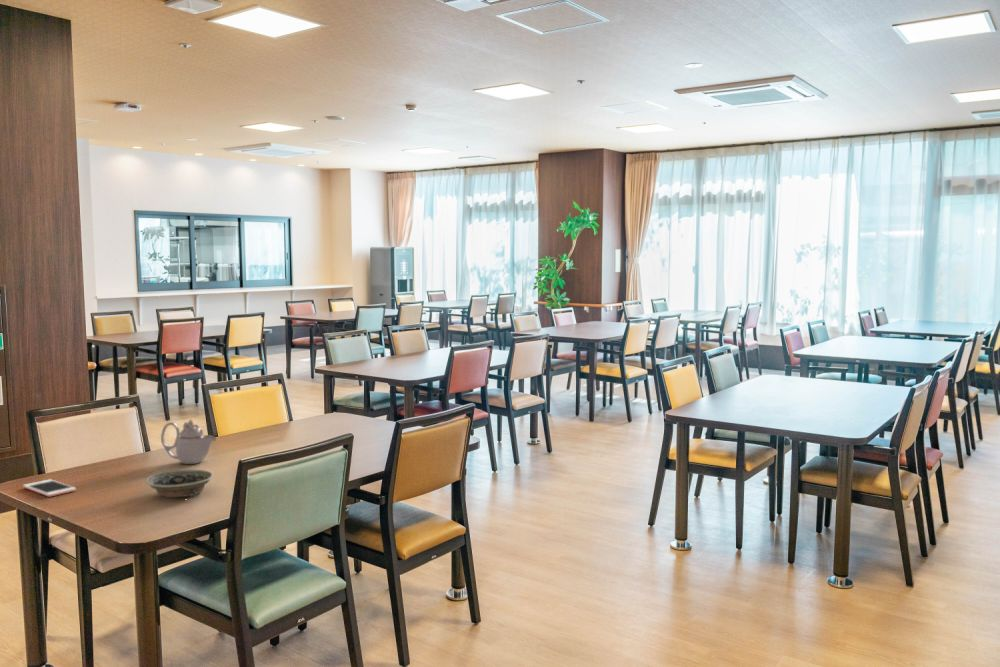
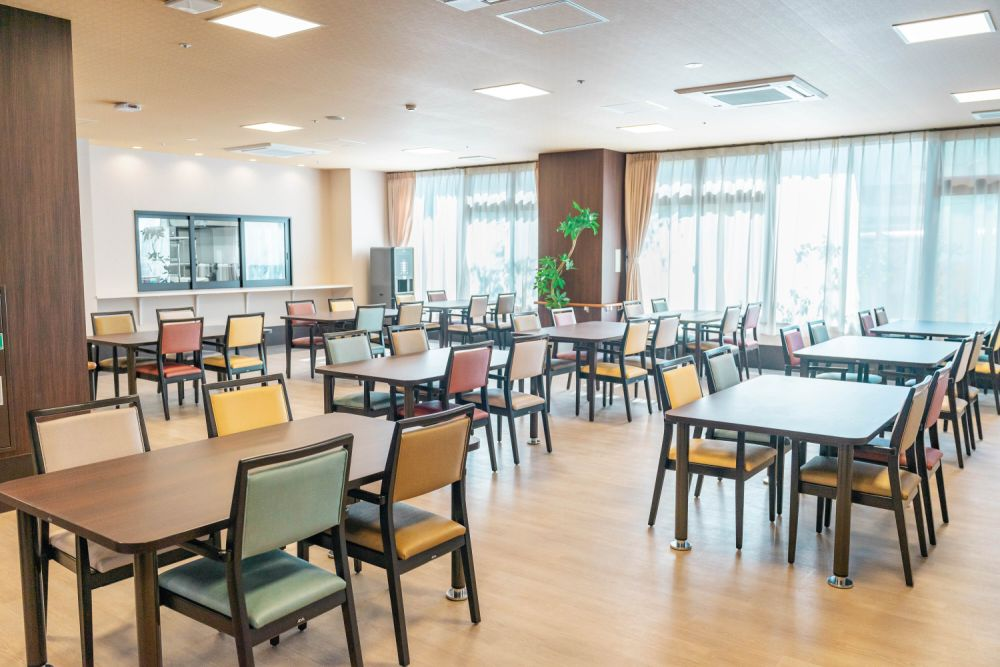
- teapot [160,419,217,465]
- bowl [145,468,214,499]
- cell phone [22,478,77,498]
